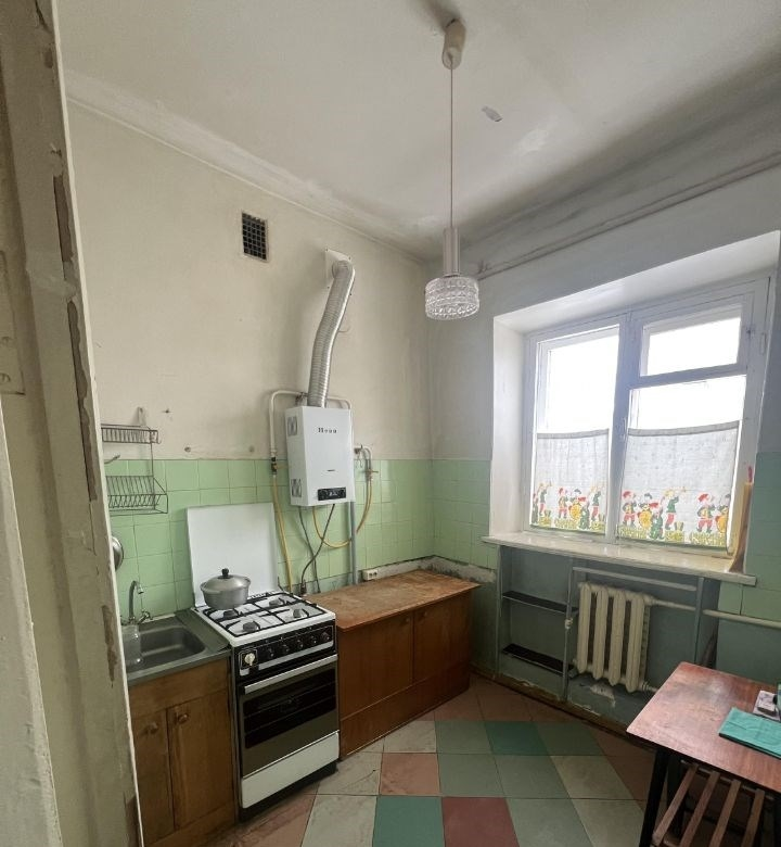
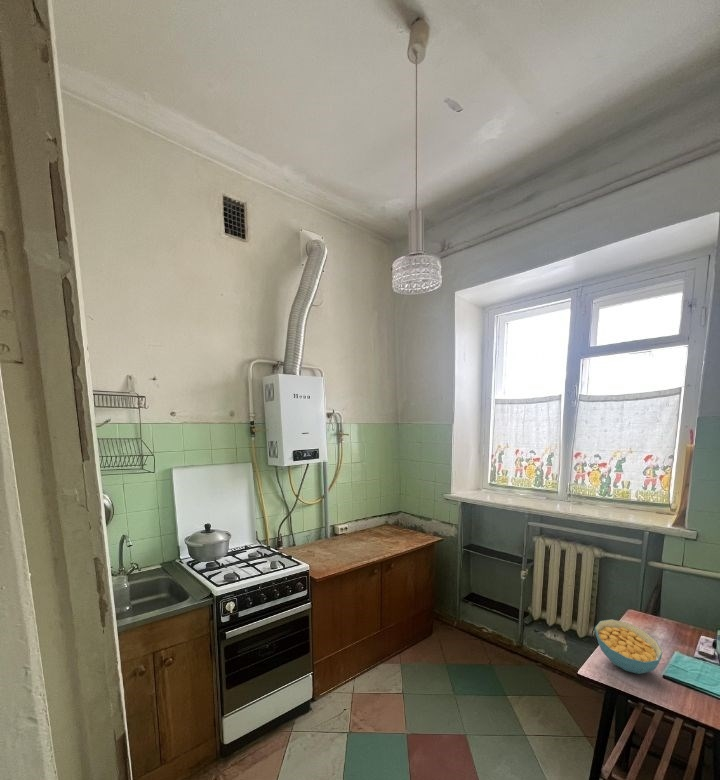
+ cereal bowl [594,618,663,675]
